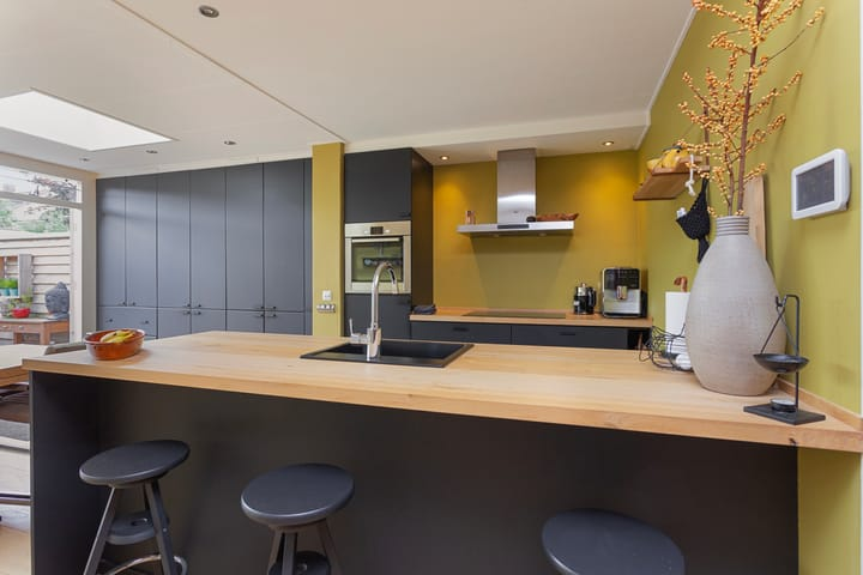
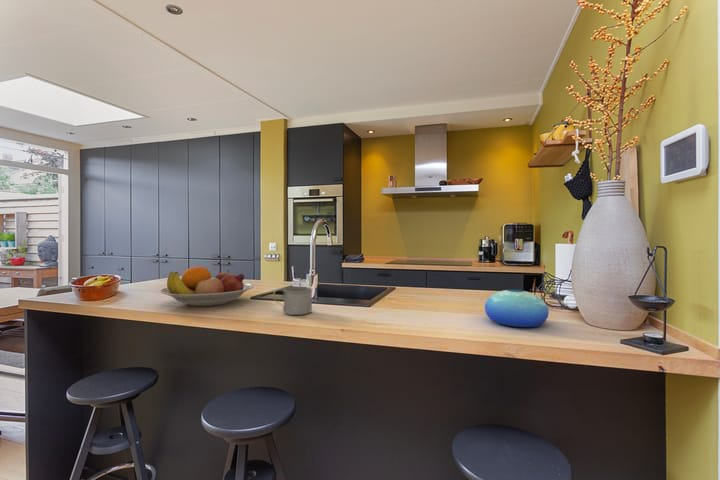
+ mug [272,286,314,316]
+ bowl [484,289,550,328]
+ fruit bowl [159,266,255,307]
